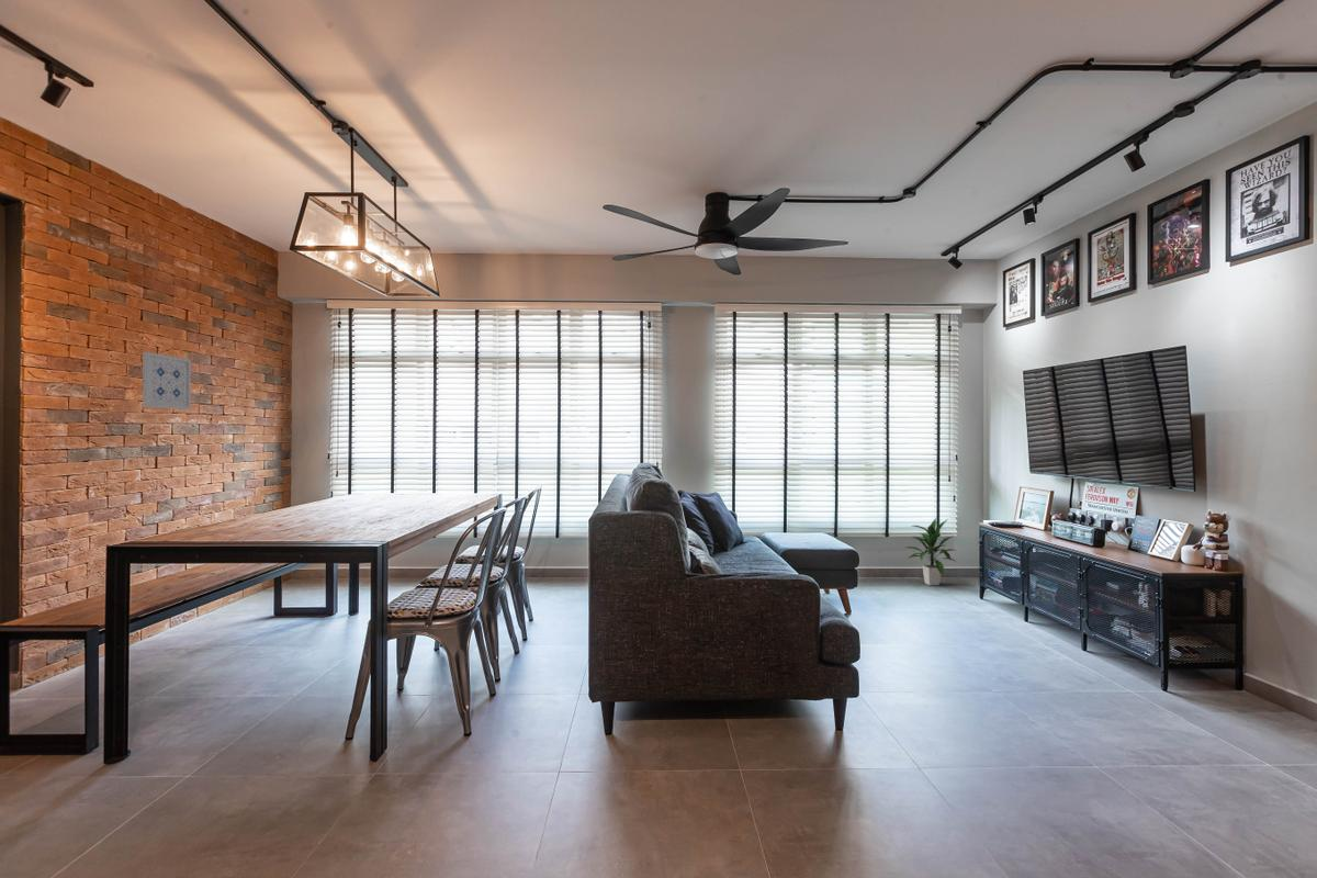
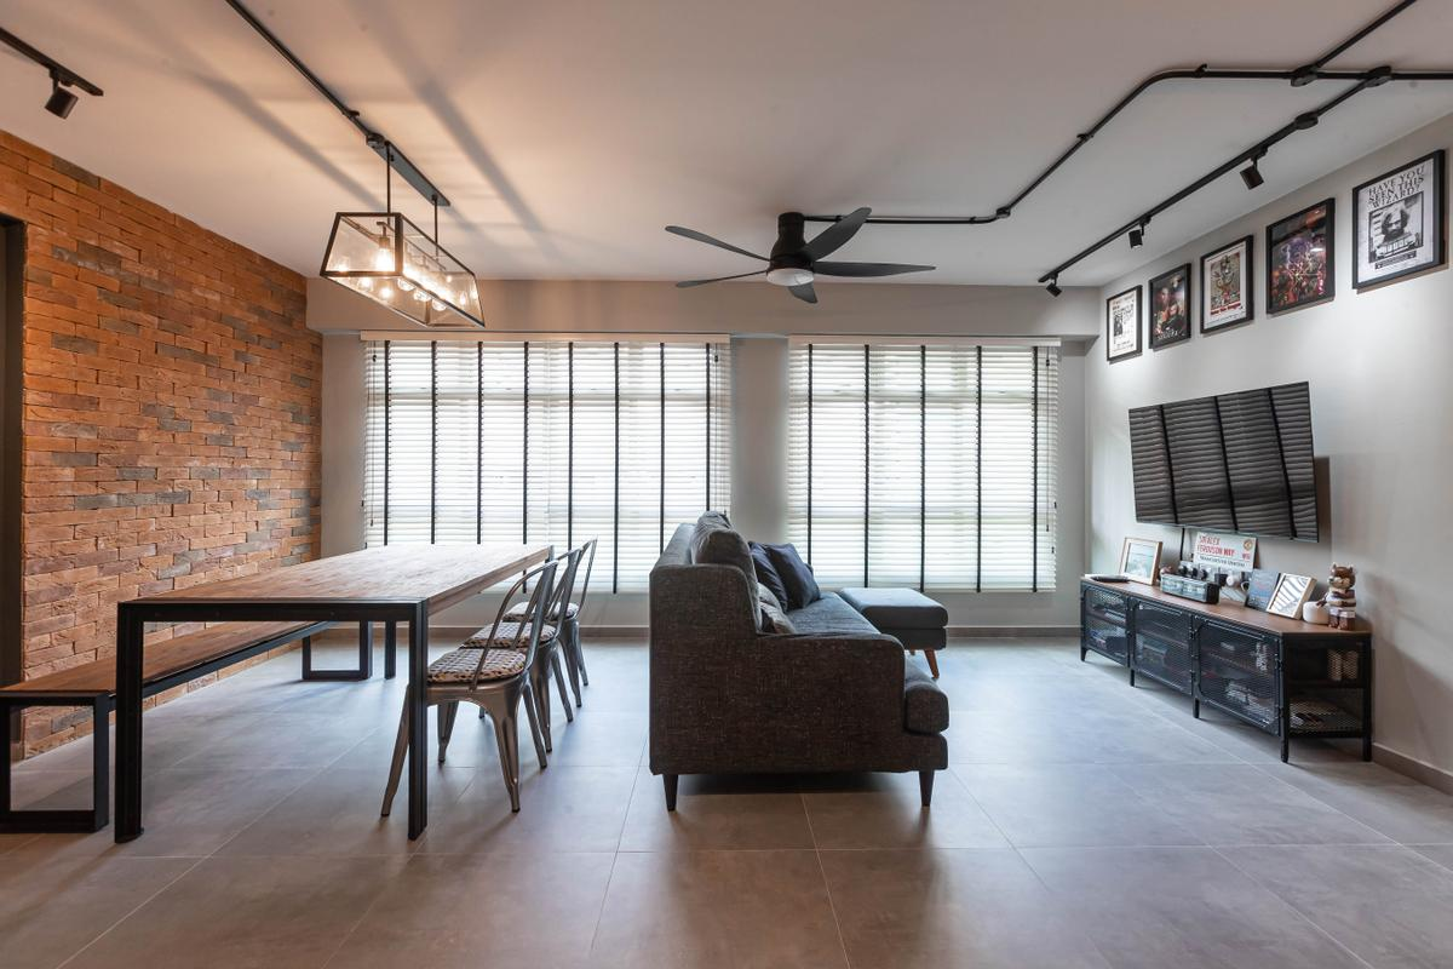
- wall art [142,351,192,410]
- indoor plant [900,517,959,586]
